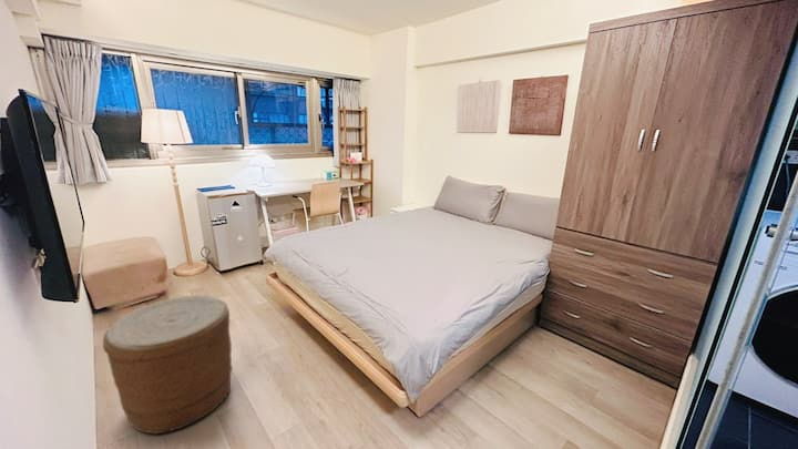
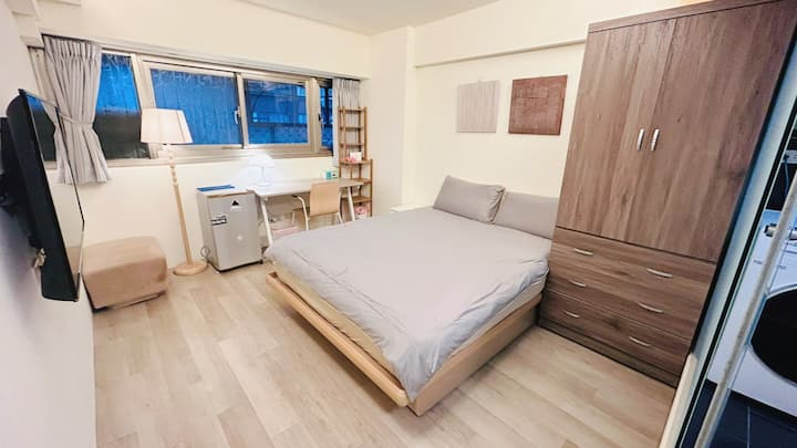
- basket [102,294,234,435]
